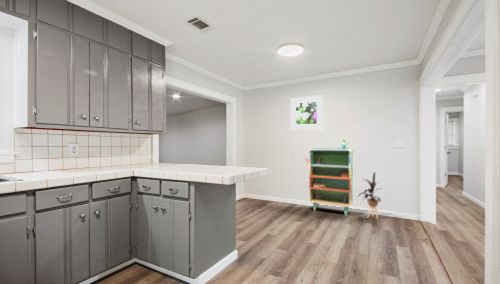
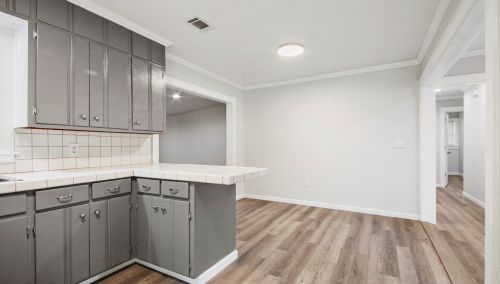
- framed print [289,94,324,131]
- shelving unit [304,139,354,217]
- house plant [356,171,382,220]
